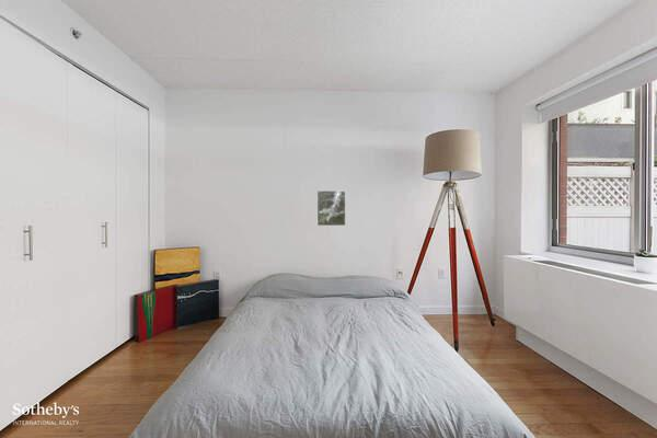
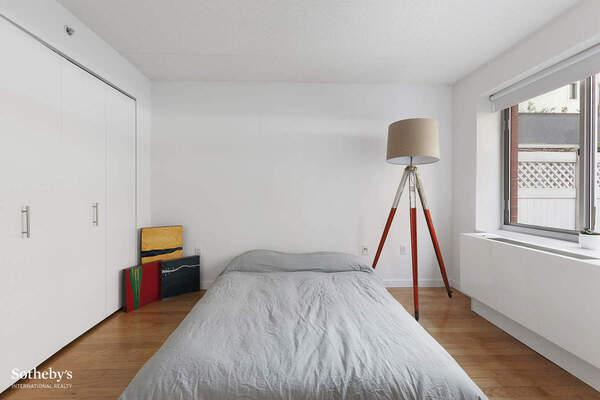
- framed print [315,189,347,227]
